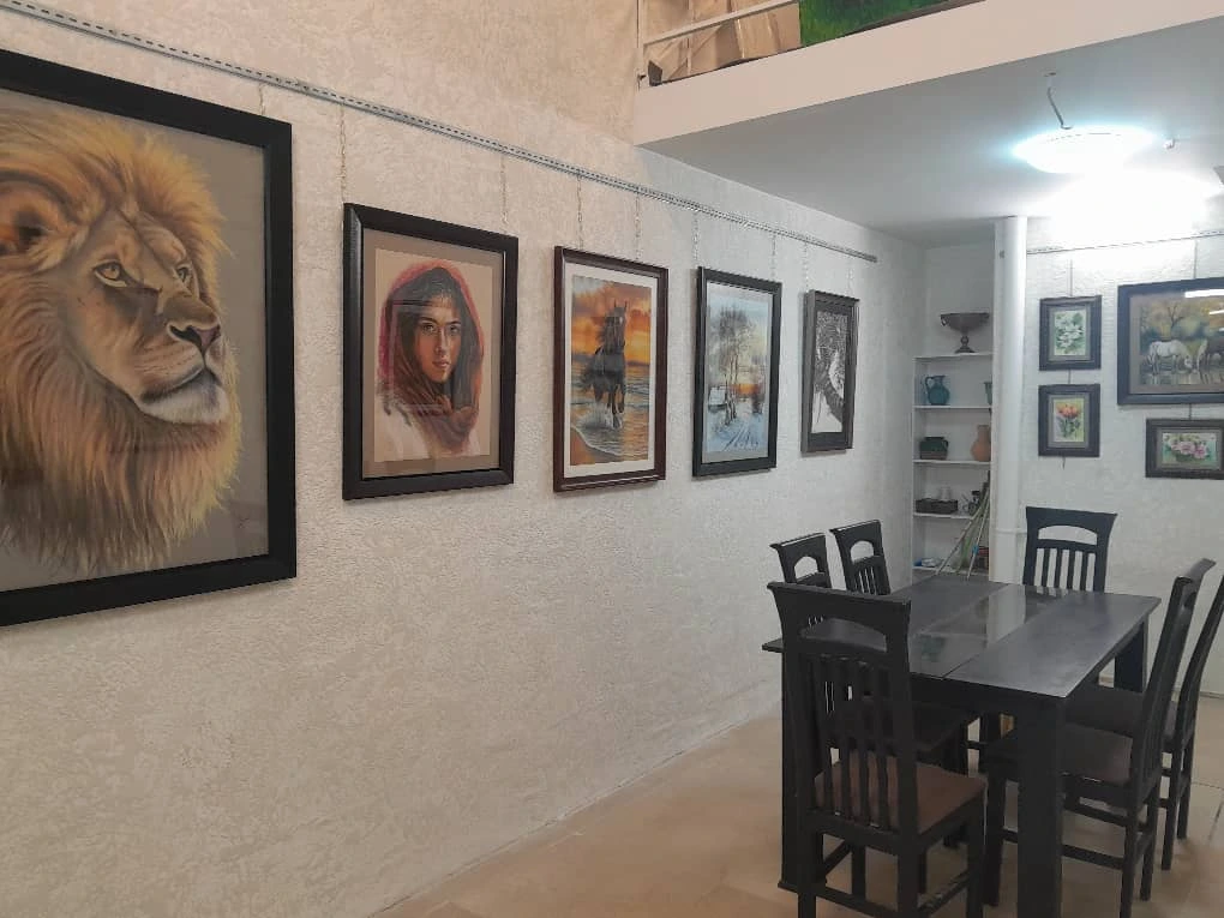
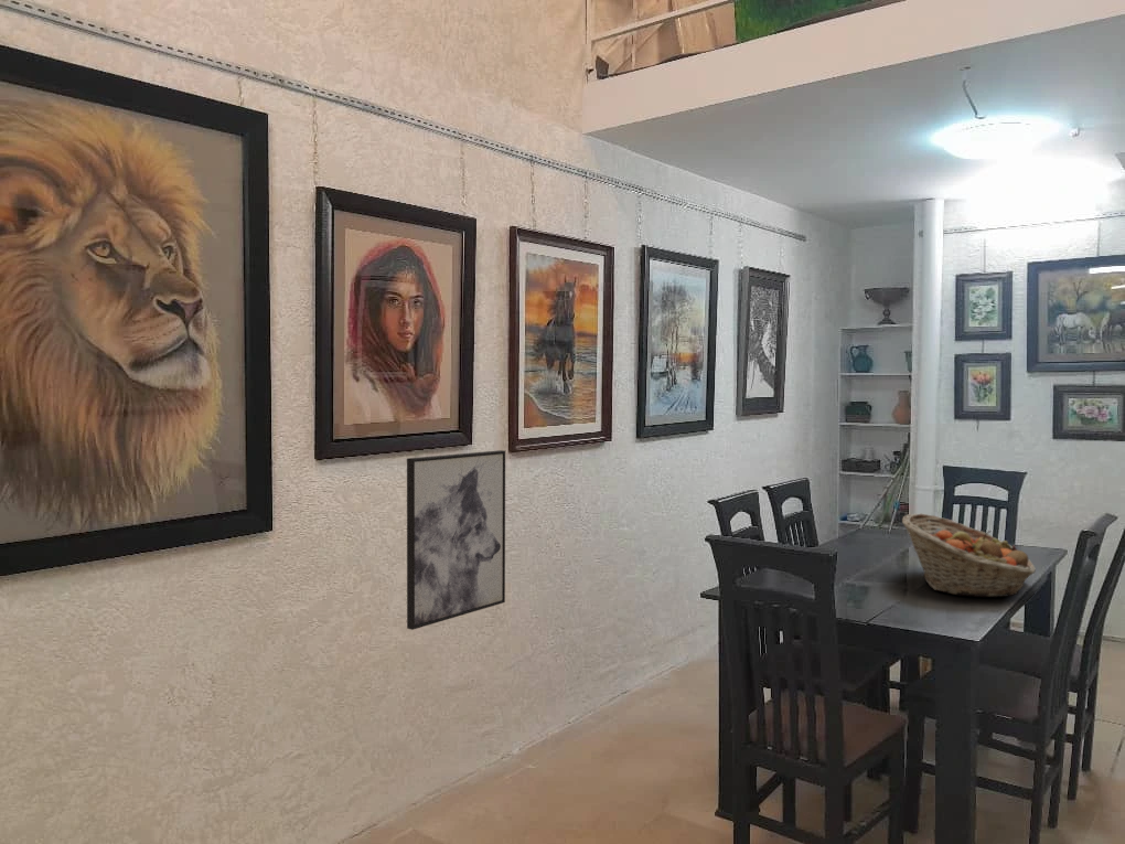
+ fruit basket [901,513,1037,598]
+ wall art [406,449,506,631]
